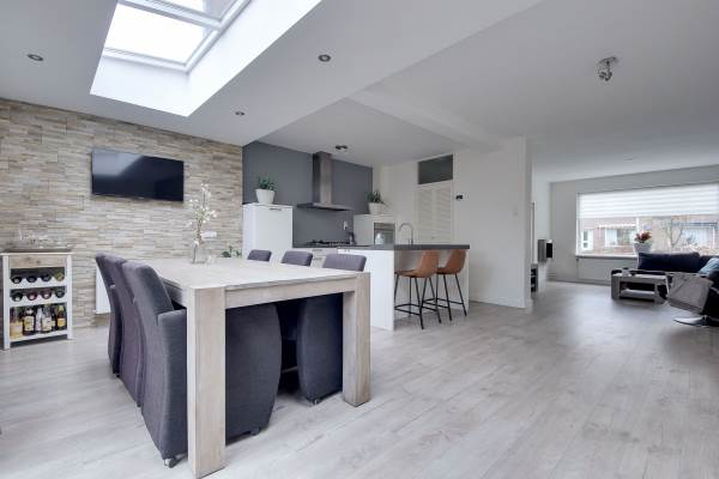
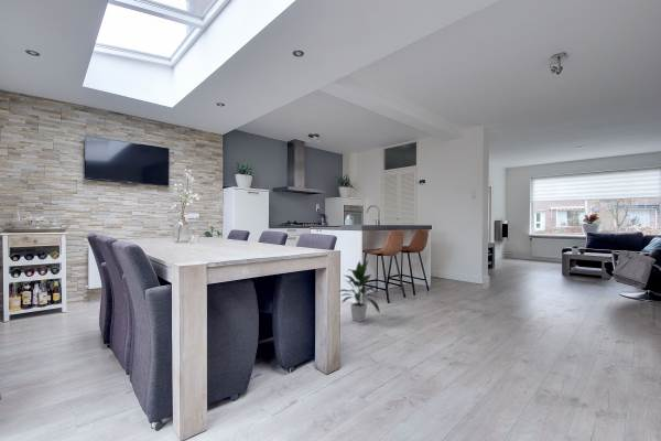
+ indoor plant [339,259,381,323]
